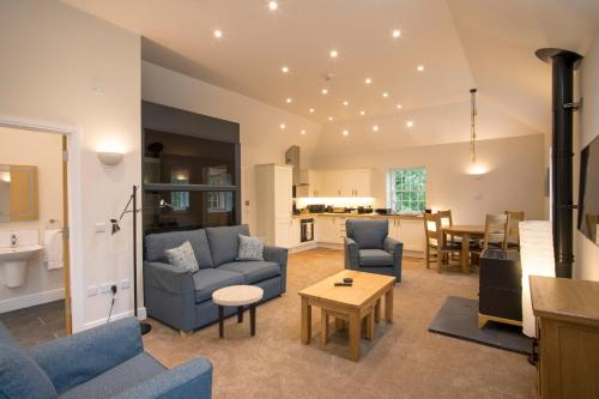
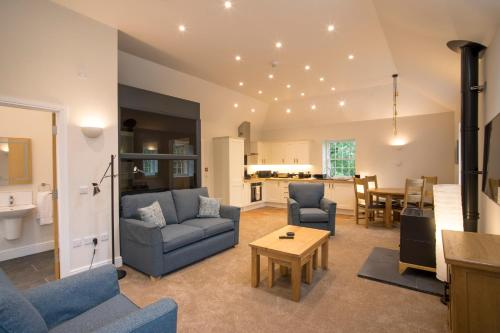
- side table [211,284,265,339]
